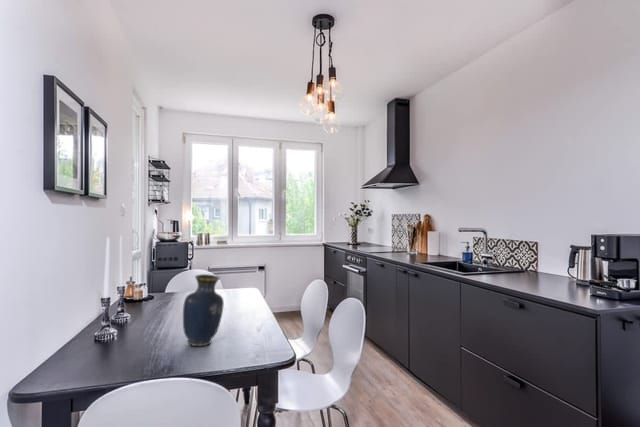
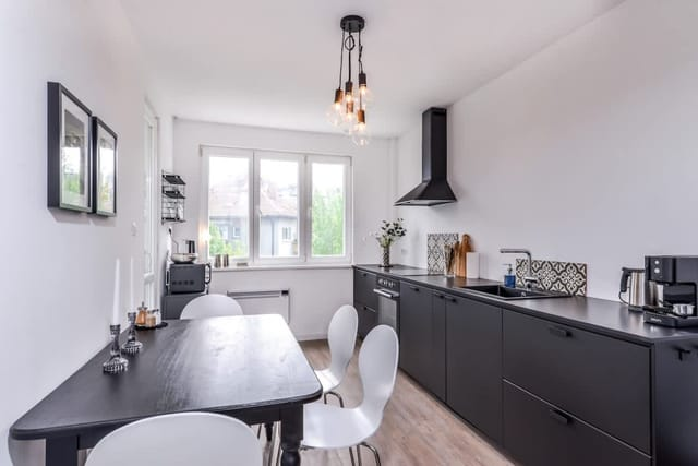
- vase [182,273,225,347]
